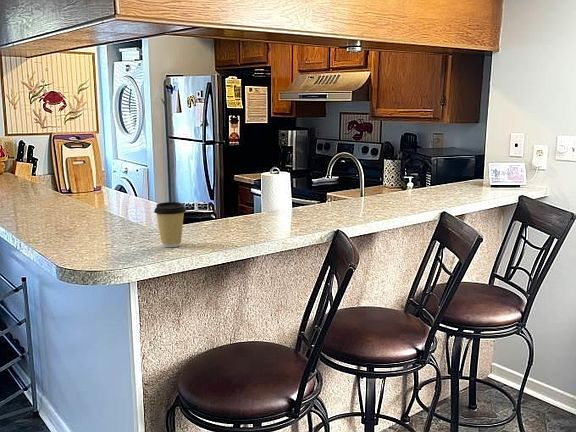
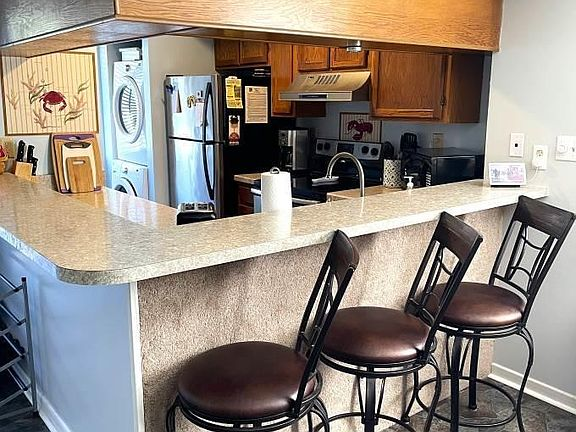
- coffee cup [153,201,187,248]
